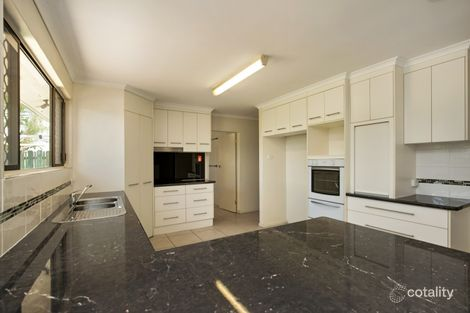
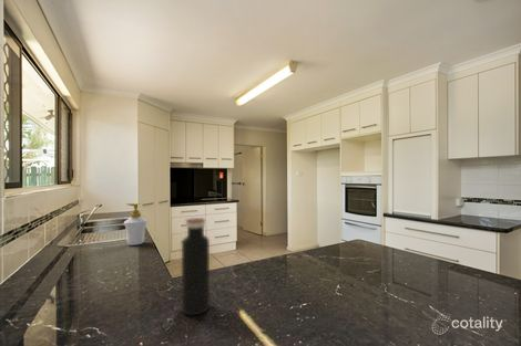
+ water bottle [181,217,211,316]
+ soap bottle [123,202,149,247]
